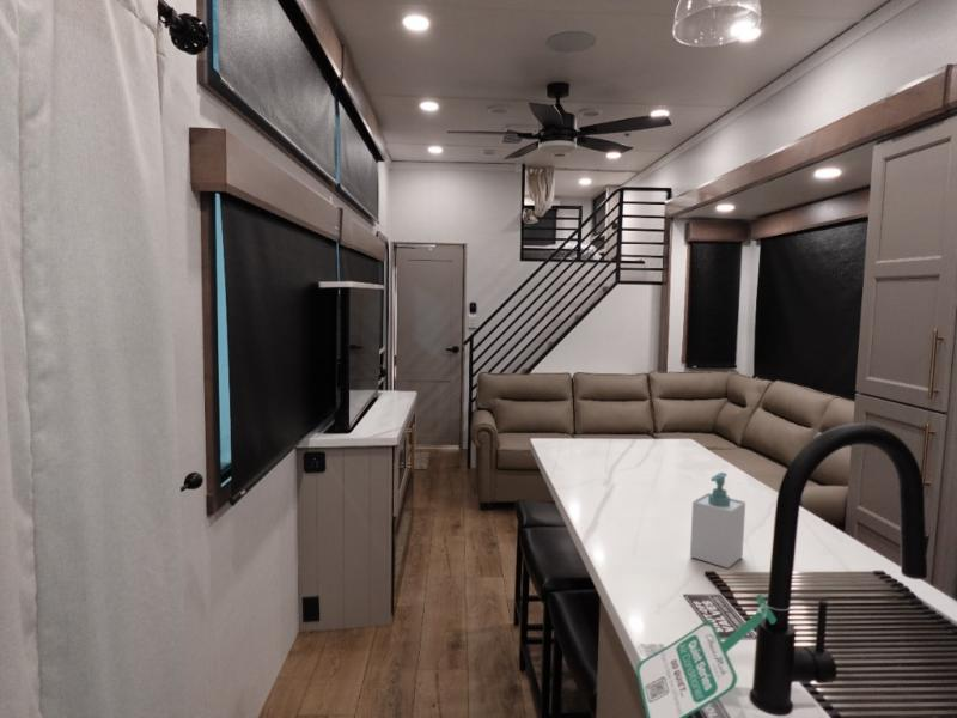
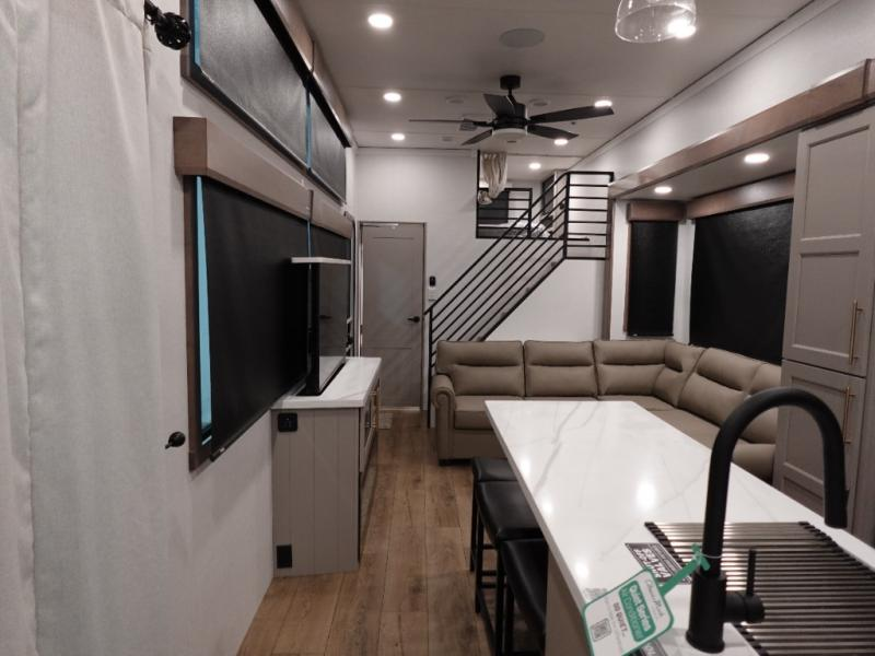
- soap bottle [689,471,746,570]
